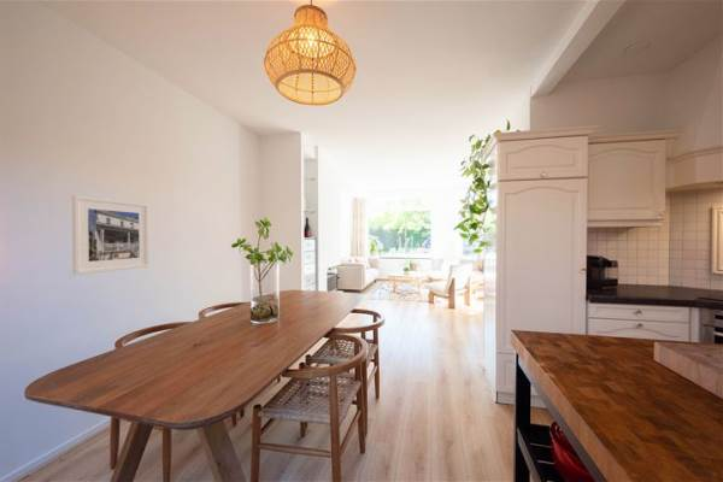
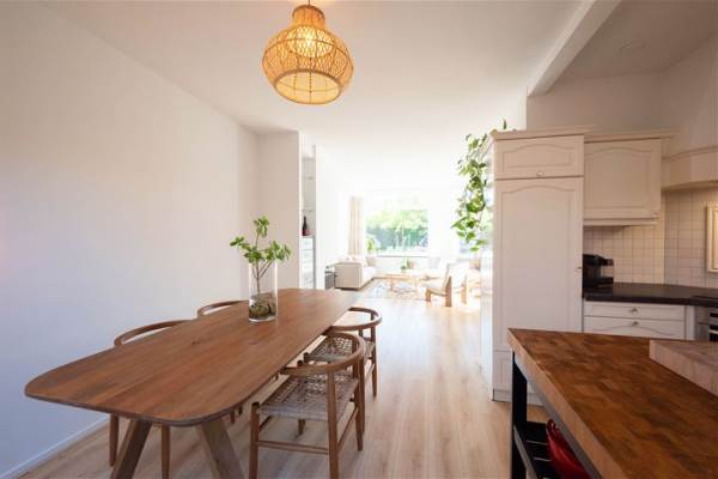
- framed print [71,194,151,276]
